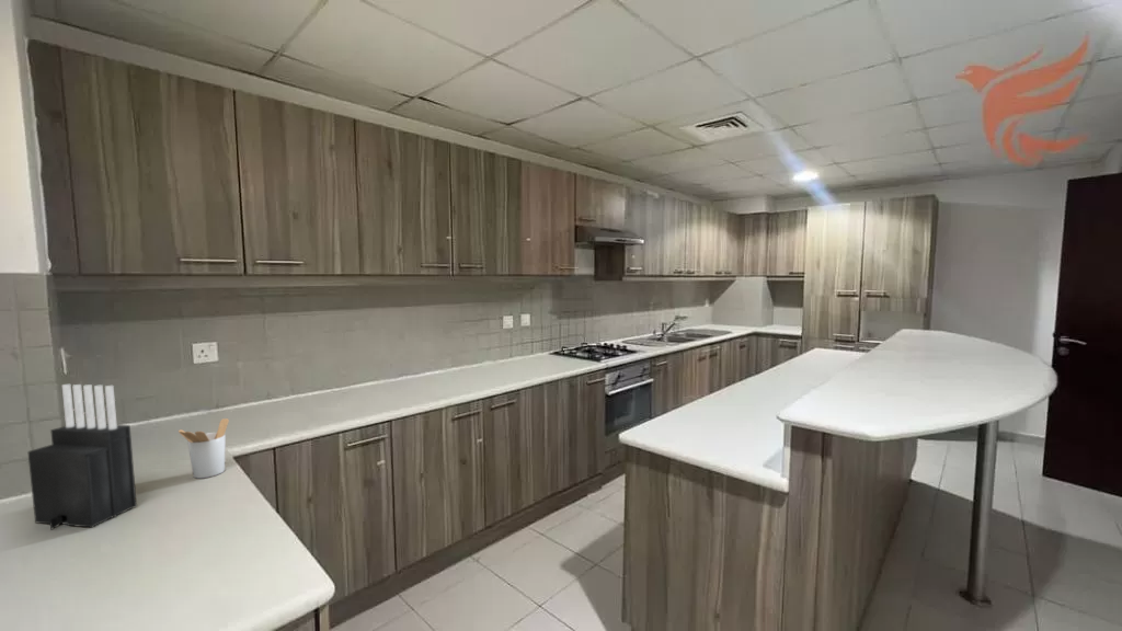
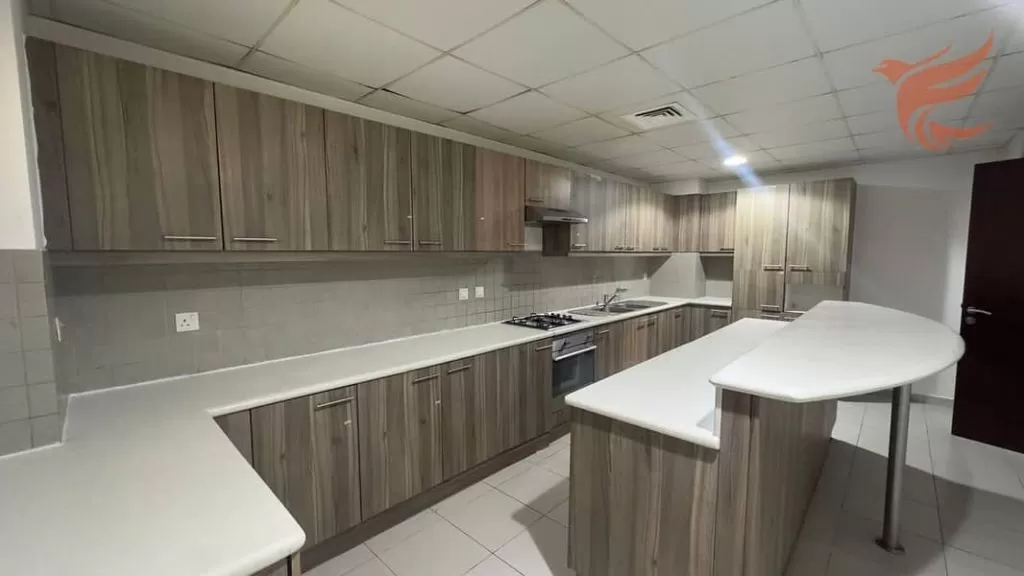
- knife block [26,383,138,531]
- utensil holder [178,417,230,480]
